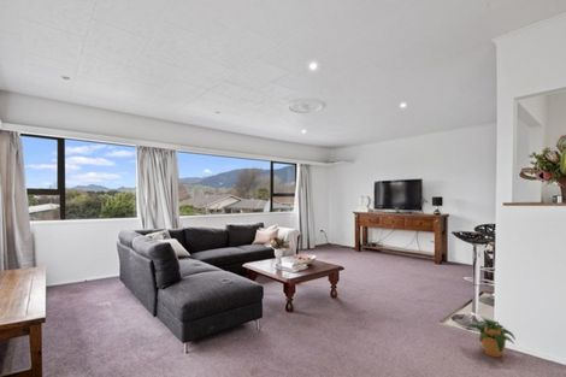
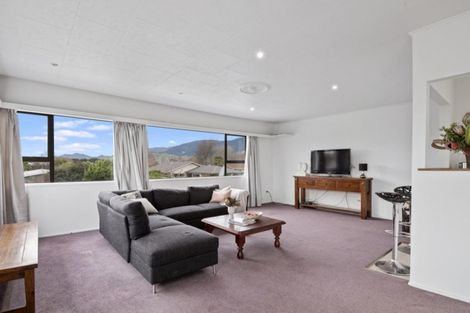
- potted plant [466,318,517,358]
